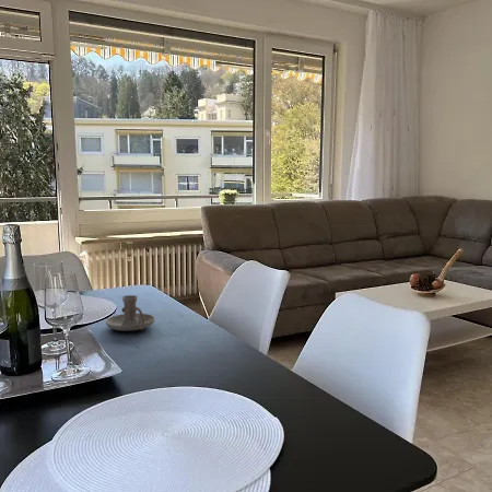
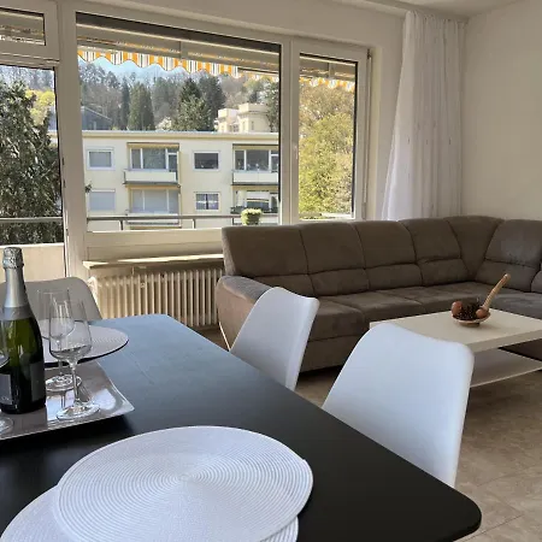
- candle holder [105,294,155,332]
